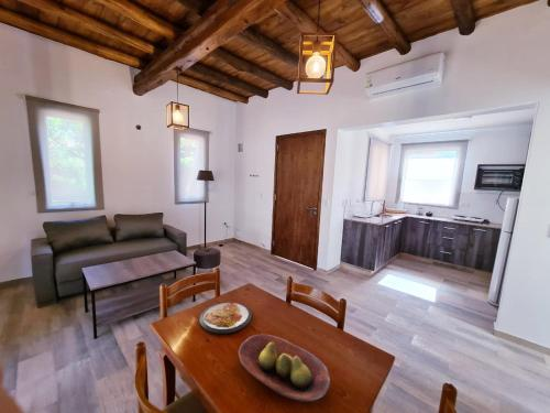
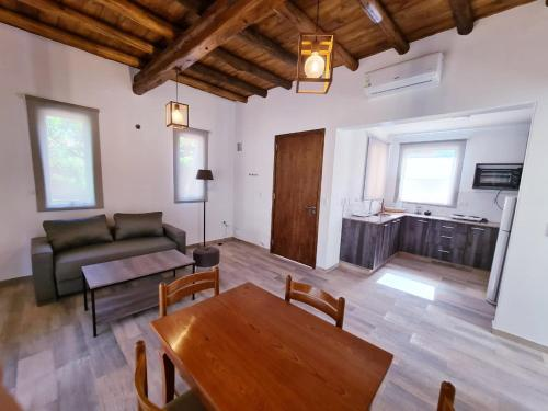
- fruit bowl [238,334,332,403]
- dish [199,301,252,335]
